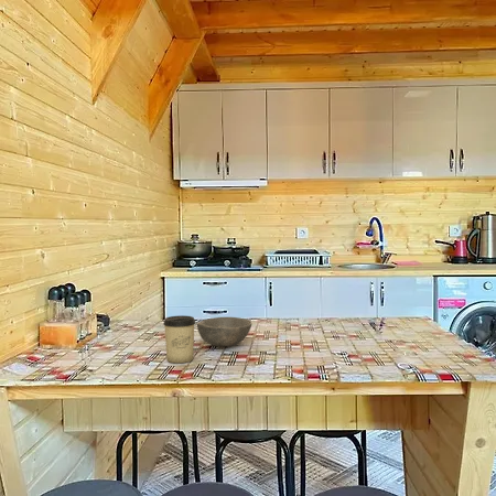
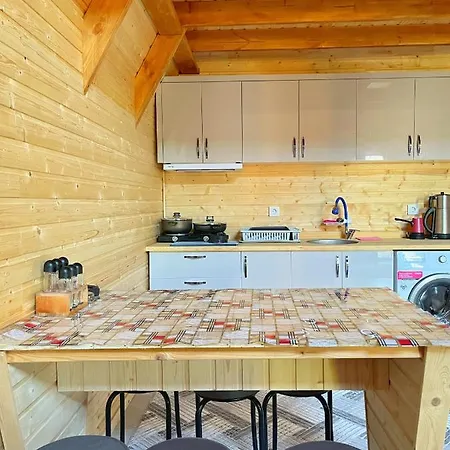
- bowl [196,316,252,347]
- cup [162,314,196,364]
